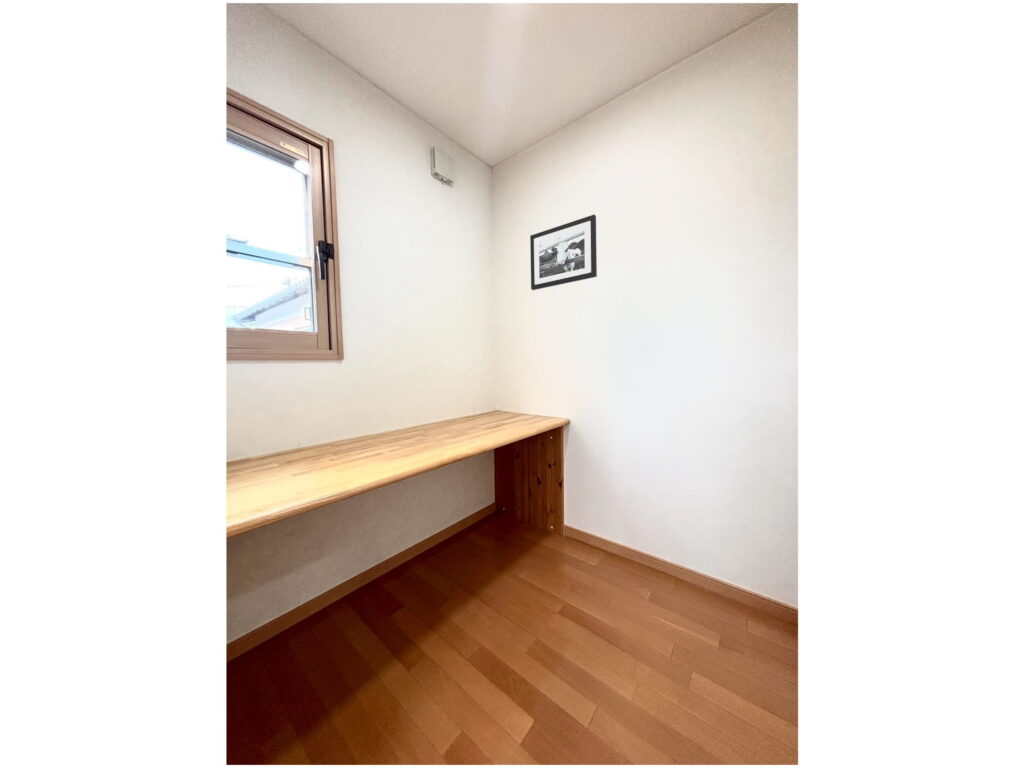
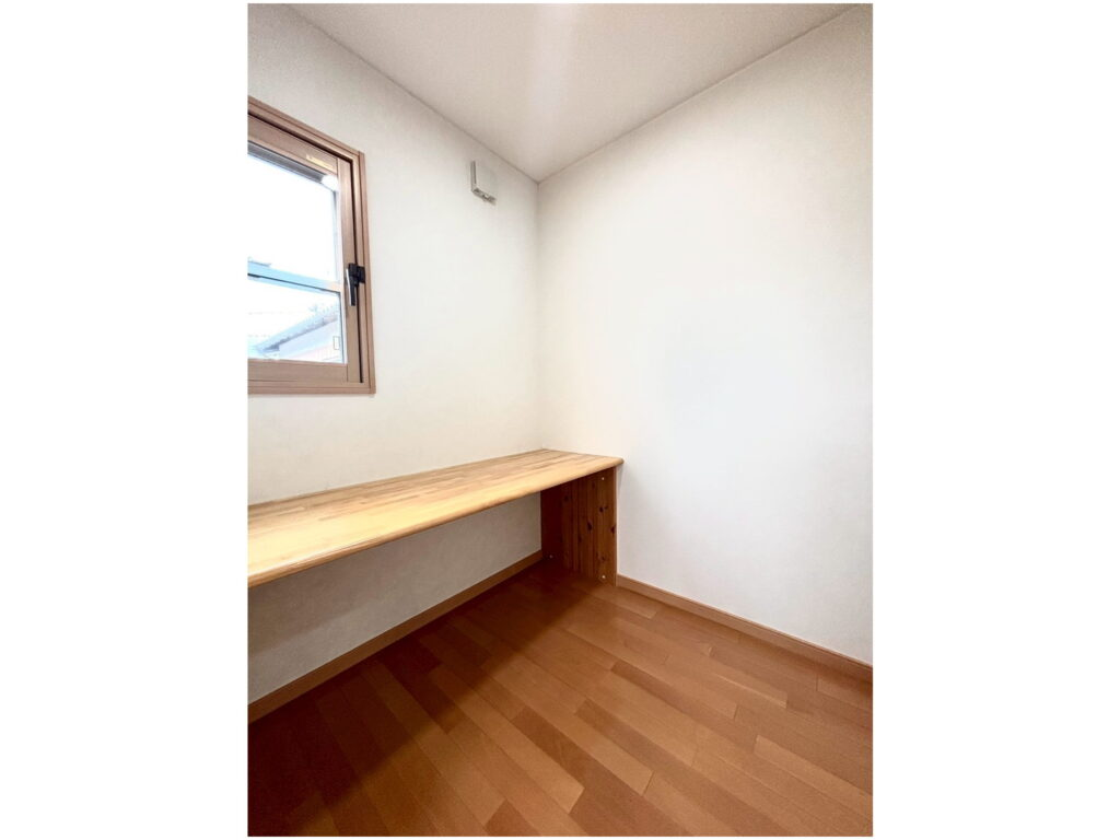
- picture frame [529,213,598,291]
